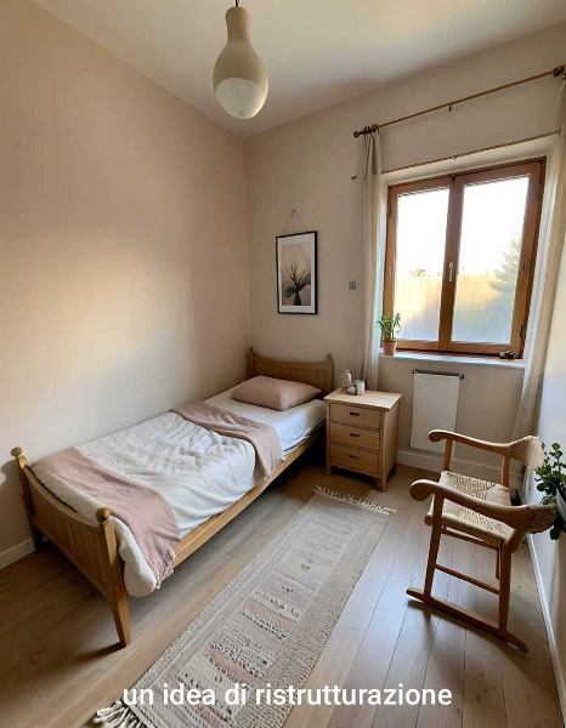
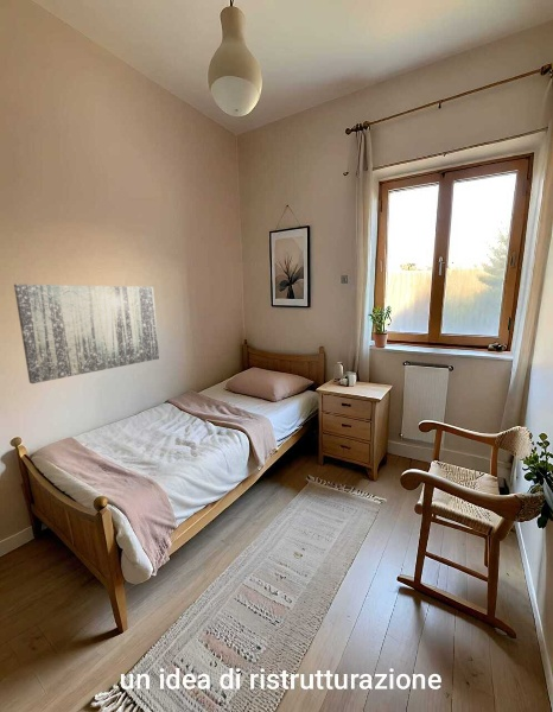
+ wall art [13,284,160,384]
